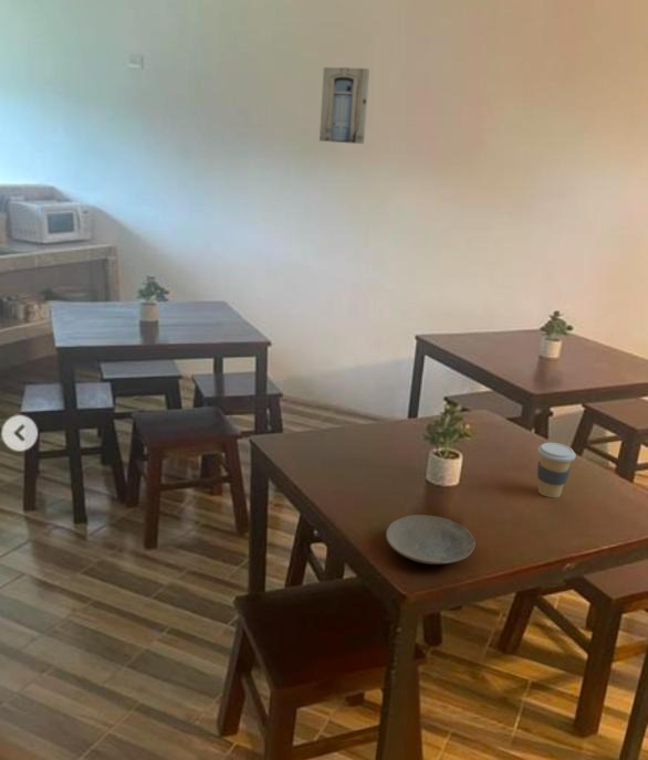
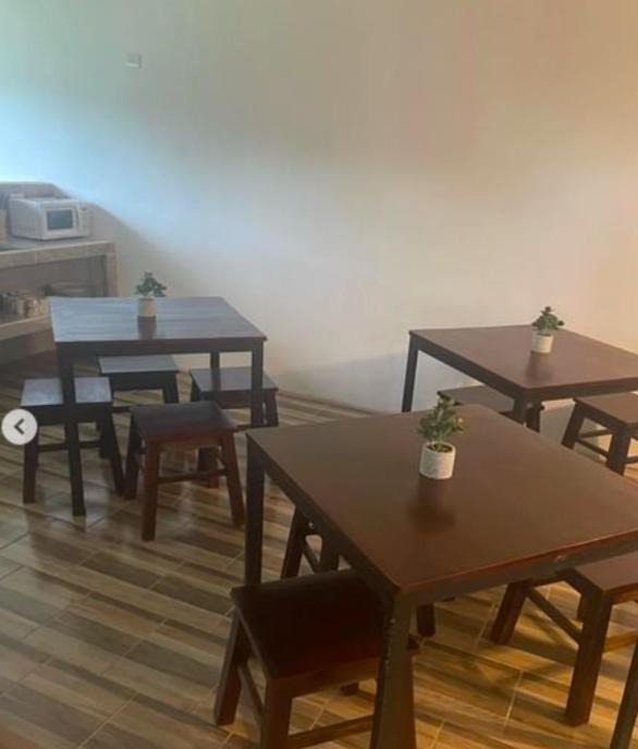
- coffee cup [536,442,577,498]
- plate [385,514,477,566]
- wall art [318,66,370,145]
